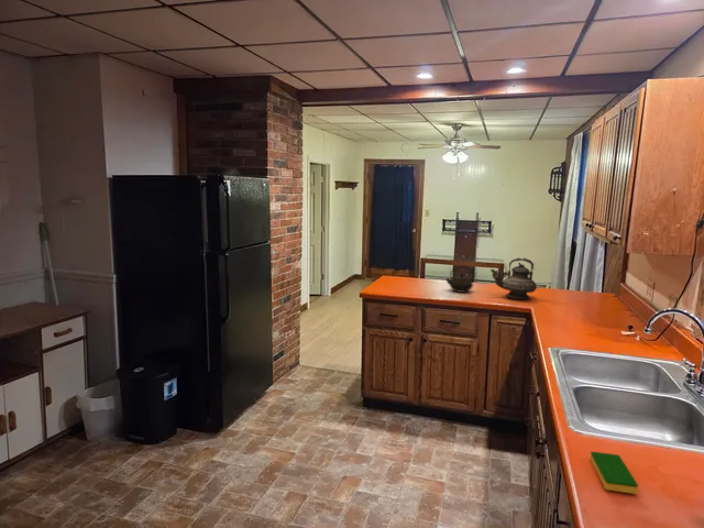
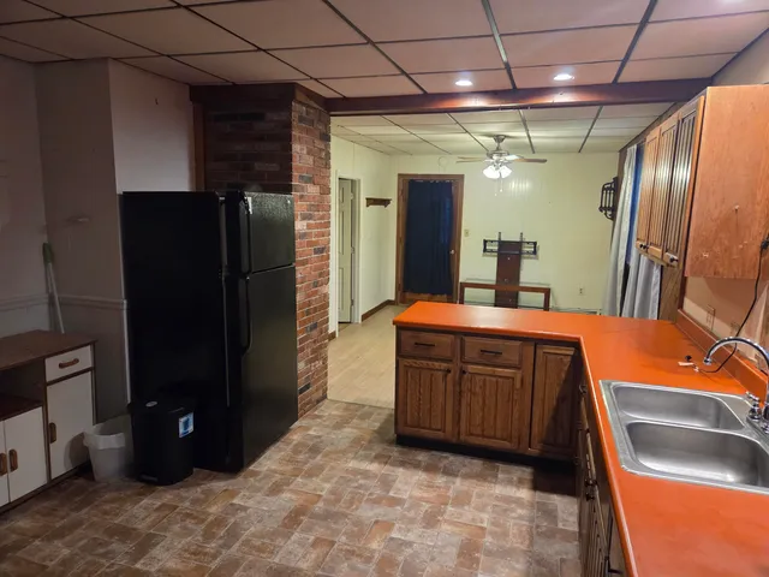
- dish sponge [588,450,639,495]
- teapot [490,256,538,300]
- kettle [444,265,475,294]
